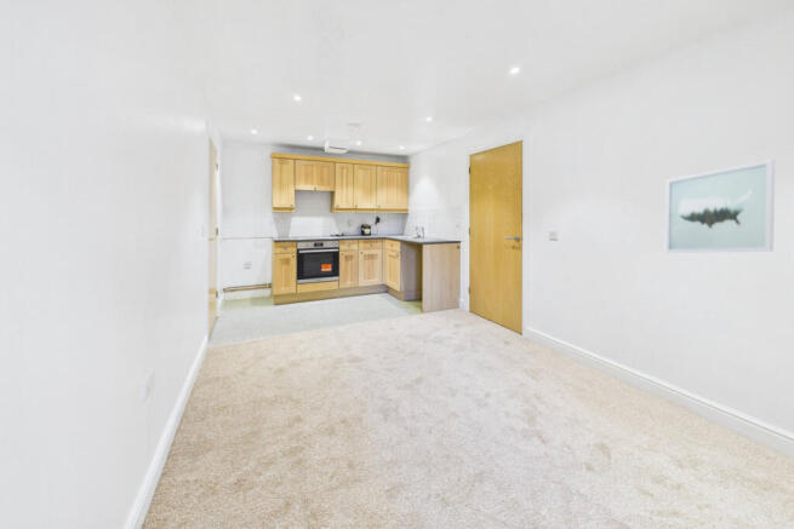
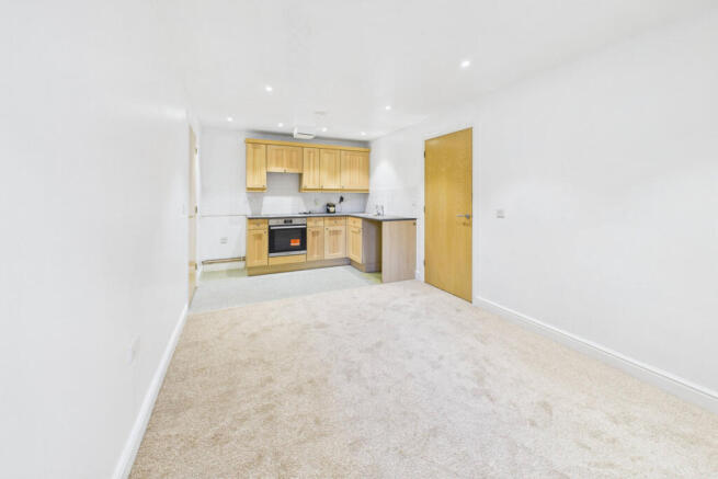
- wall art [664,159,776,254]
